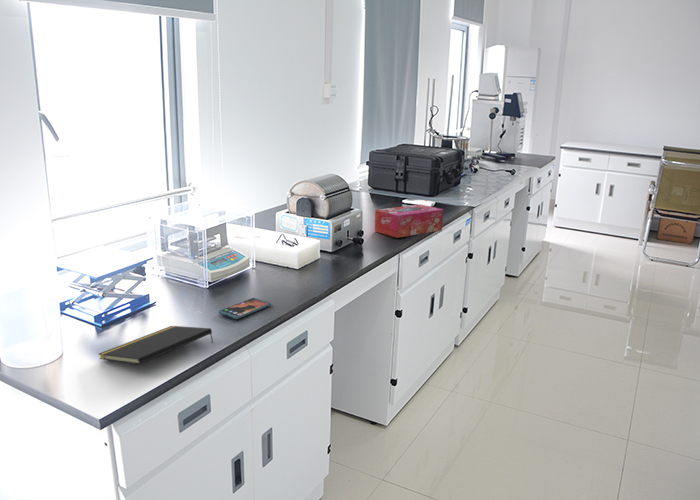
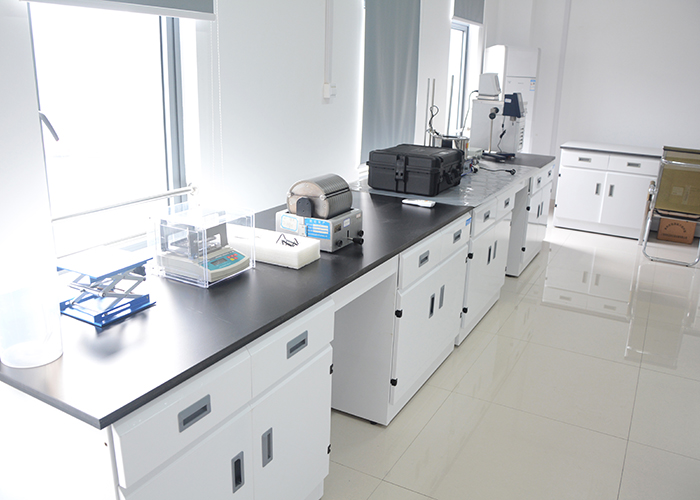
- smartphone [218,297,272,320]
- notepad [98,325,214,365]
- tissue box [374,203,444,239]
